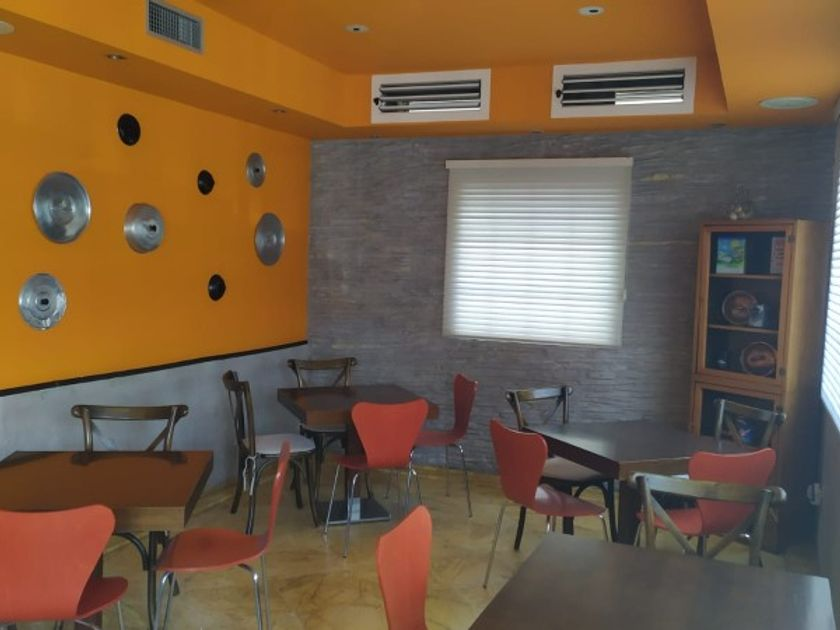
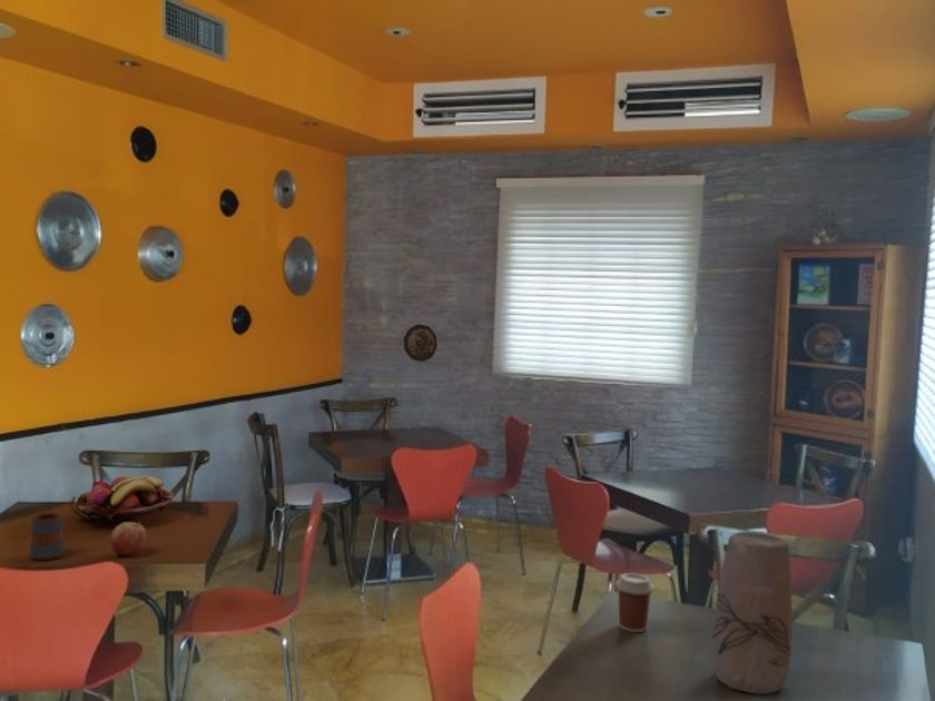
+ decorative plate [403,324,439,363]
+ coffee cup [614,572,656,633]
+ fruit basket [69,475,175,525]
+ apple [110,521,148,556]
+ mug [29,512,65,562]
+ vase [710,531,794,695]
